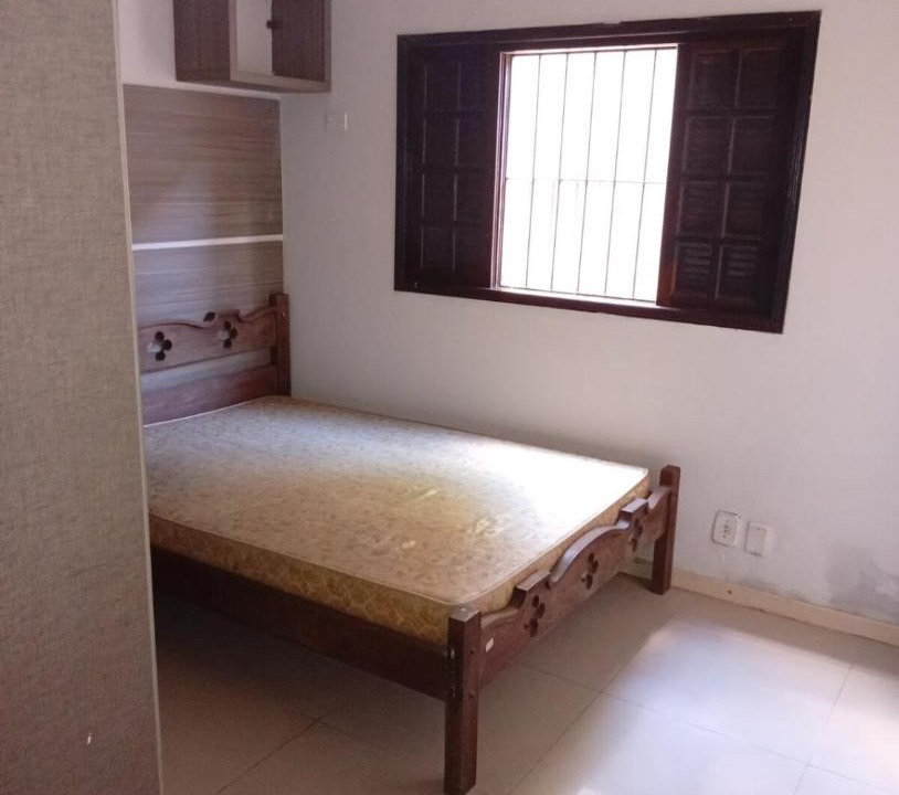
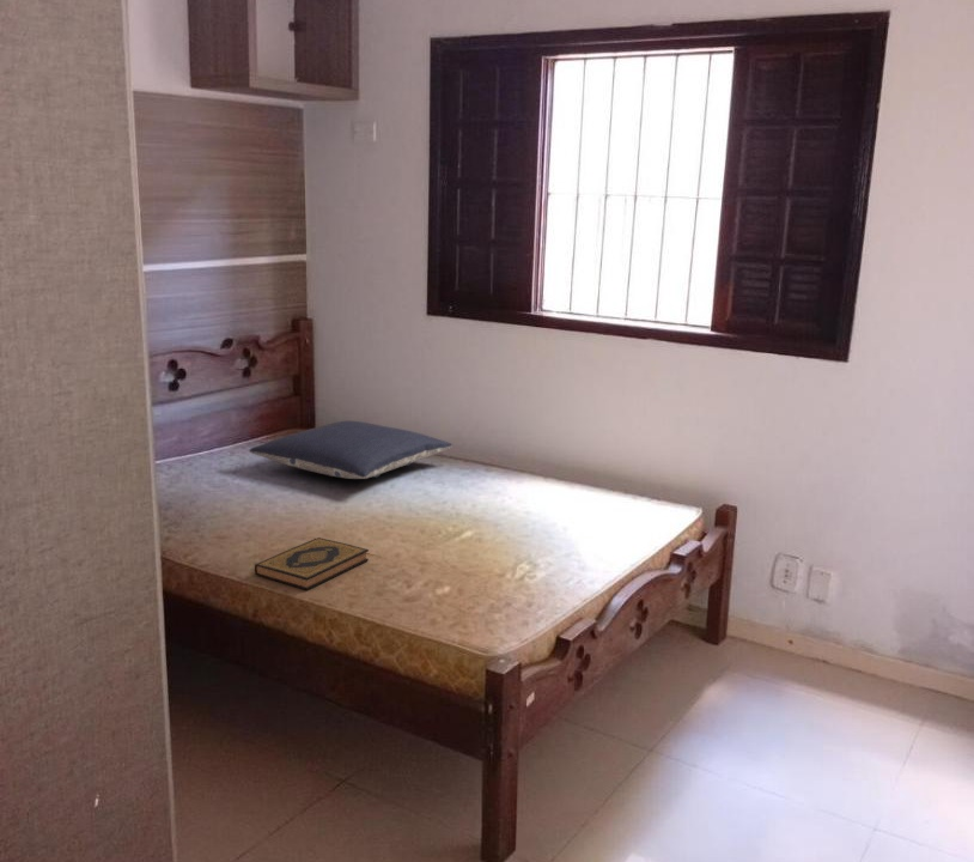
+ hardback book [254,536,370,591]
+ pillow [249,420,453,480]
